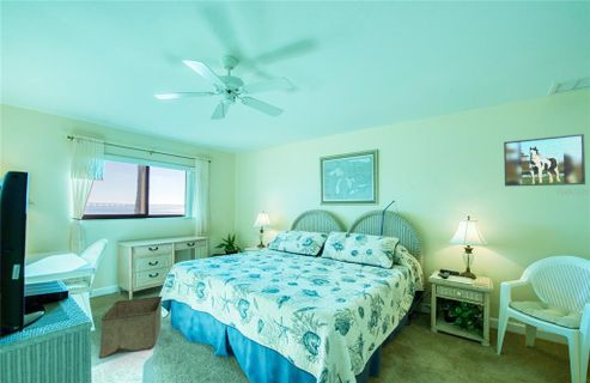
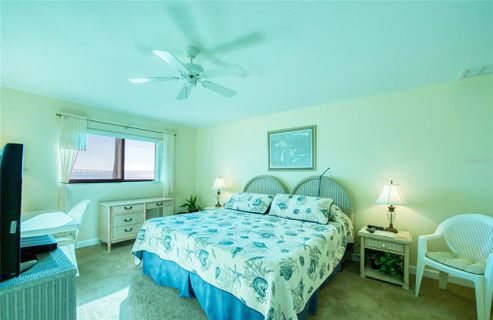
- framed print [503,133,586,188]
- storage bin [98,294,164,360]
